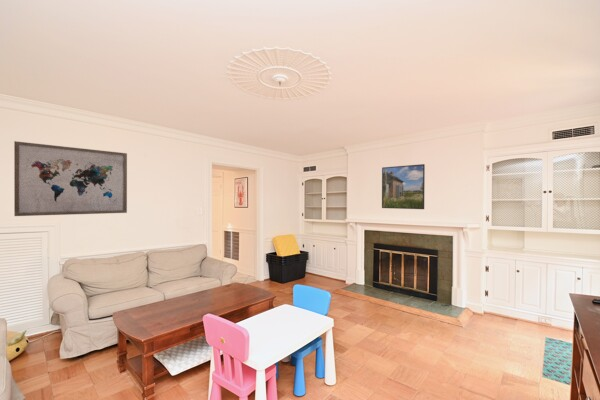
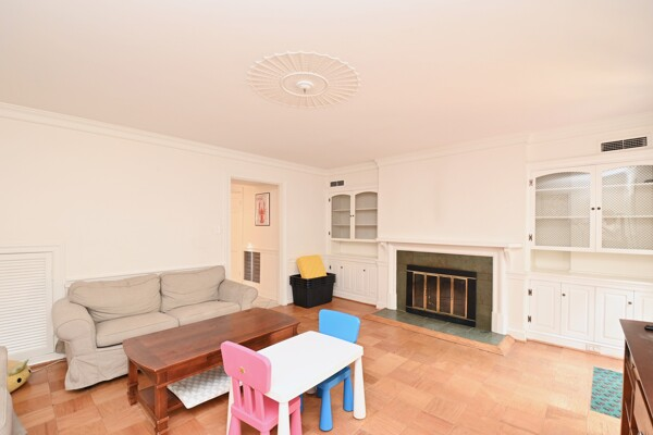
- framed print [381,163,426,210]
- wall art [13,140,128,217]
